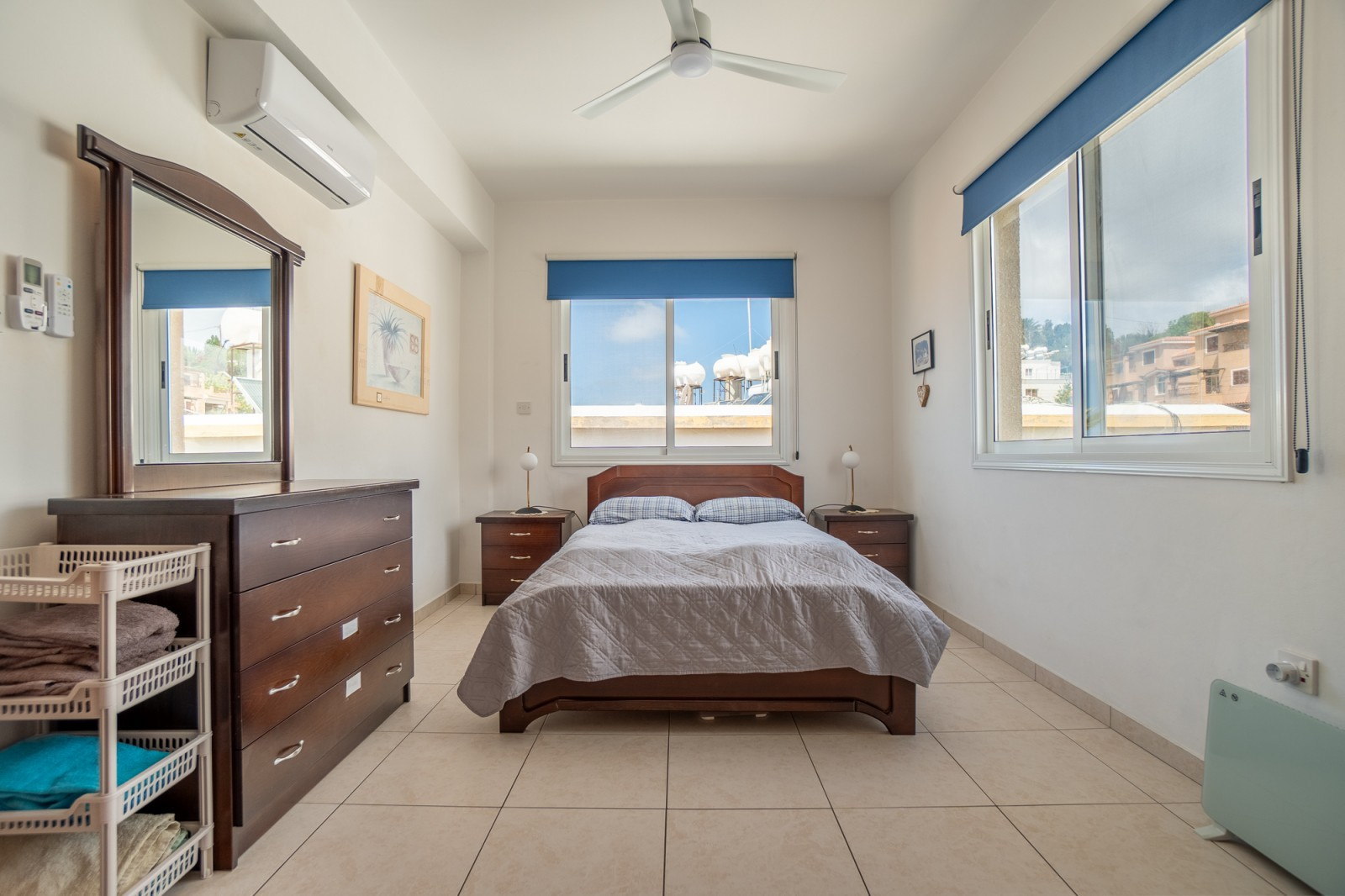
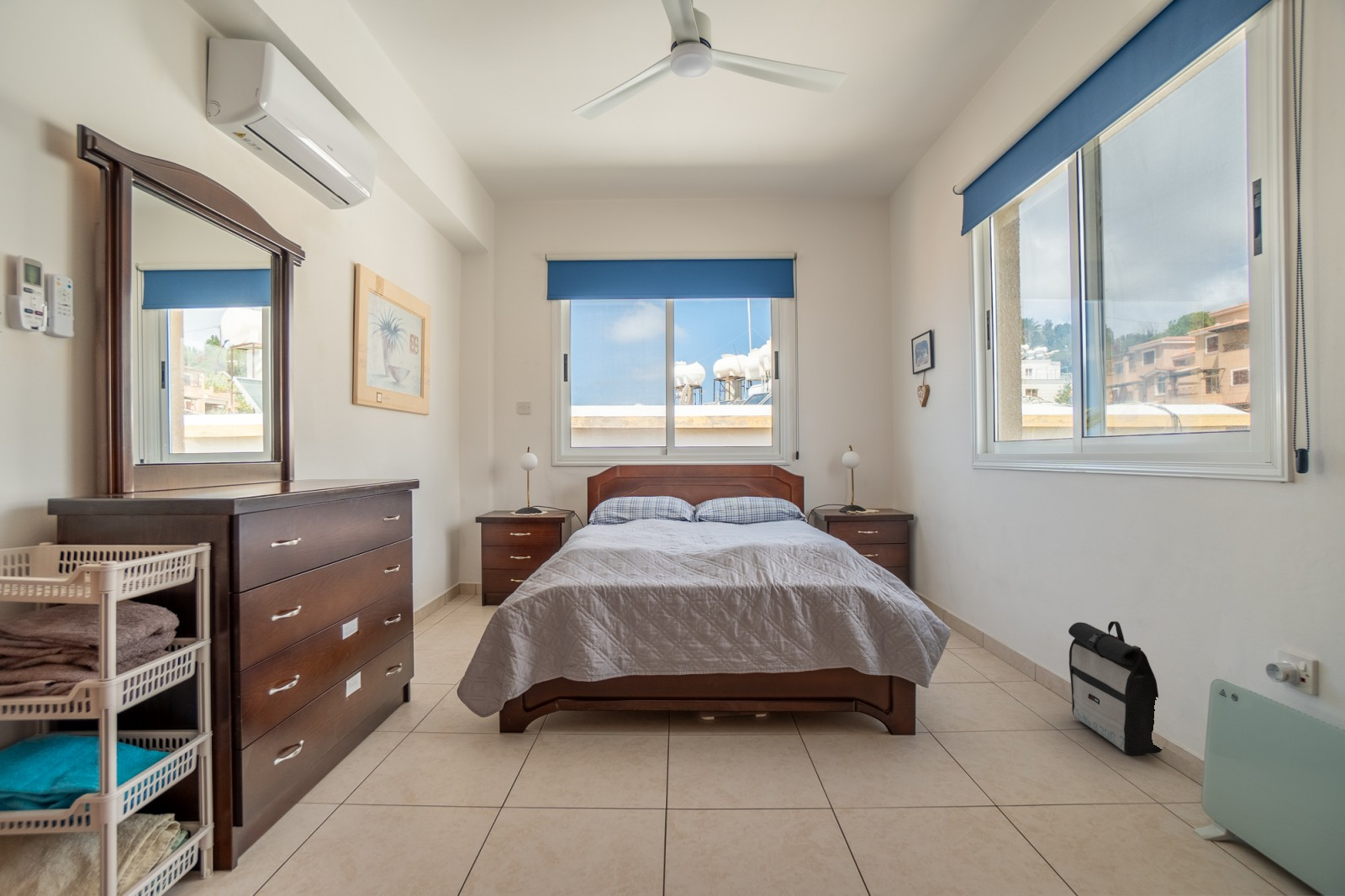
+ backpack [1068,620,1163,756]
